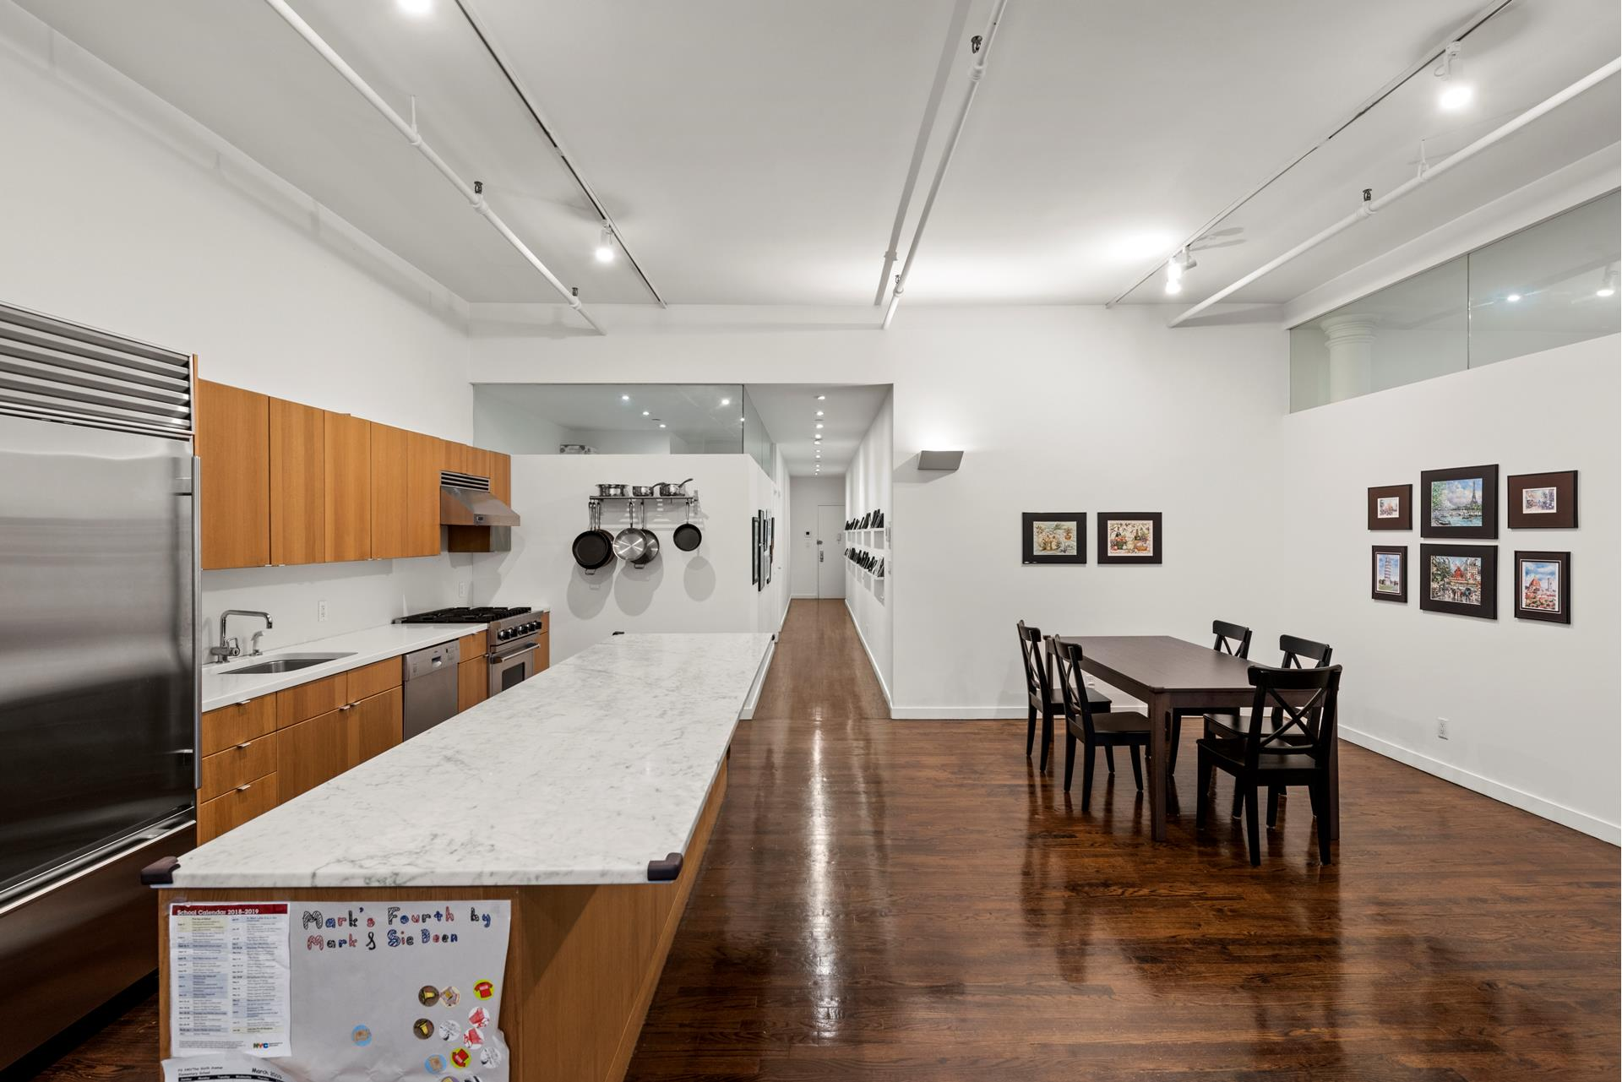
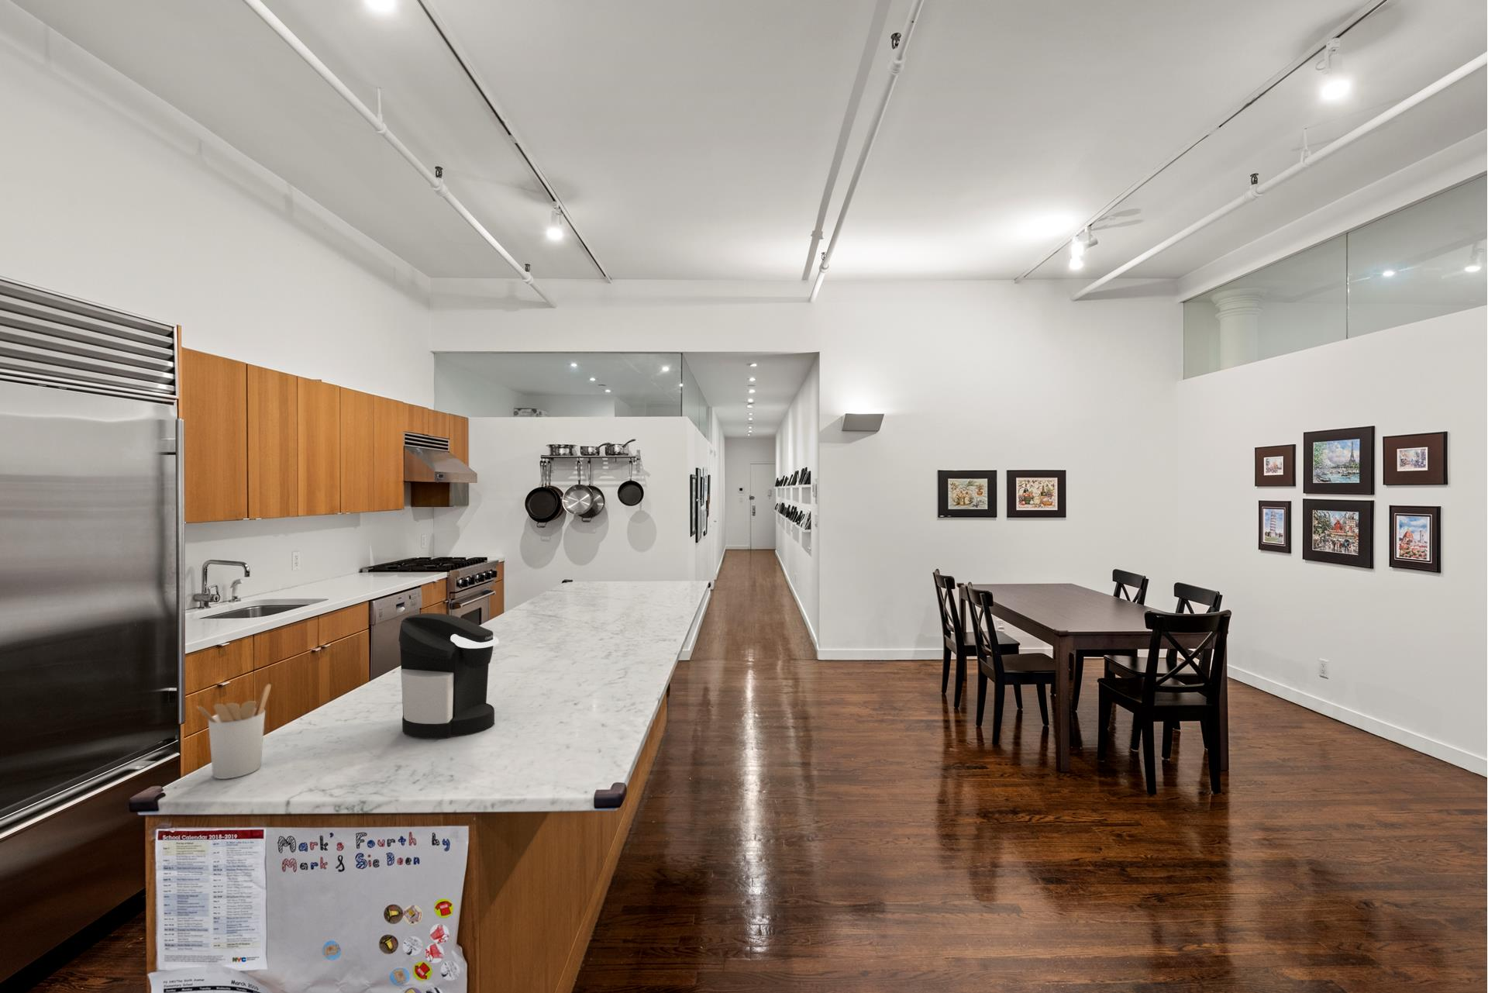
+ coffee maker [398,613,500,739]
+ utensil holder [195,684,273,780]
